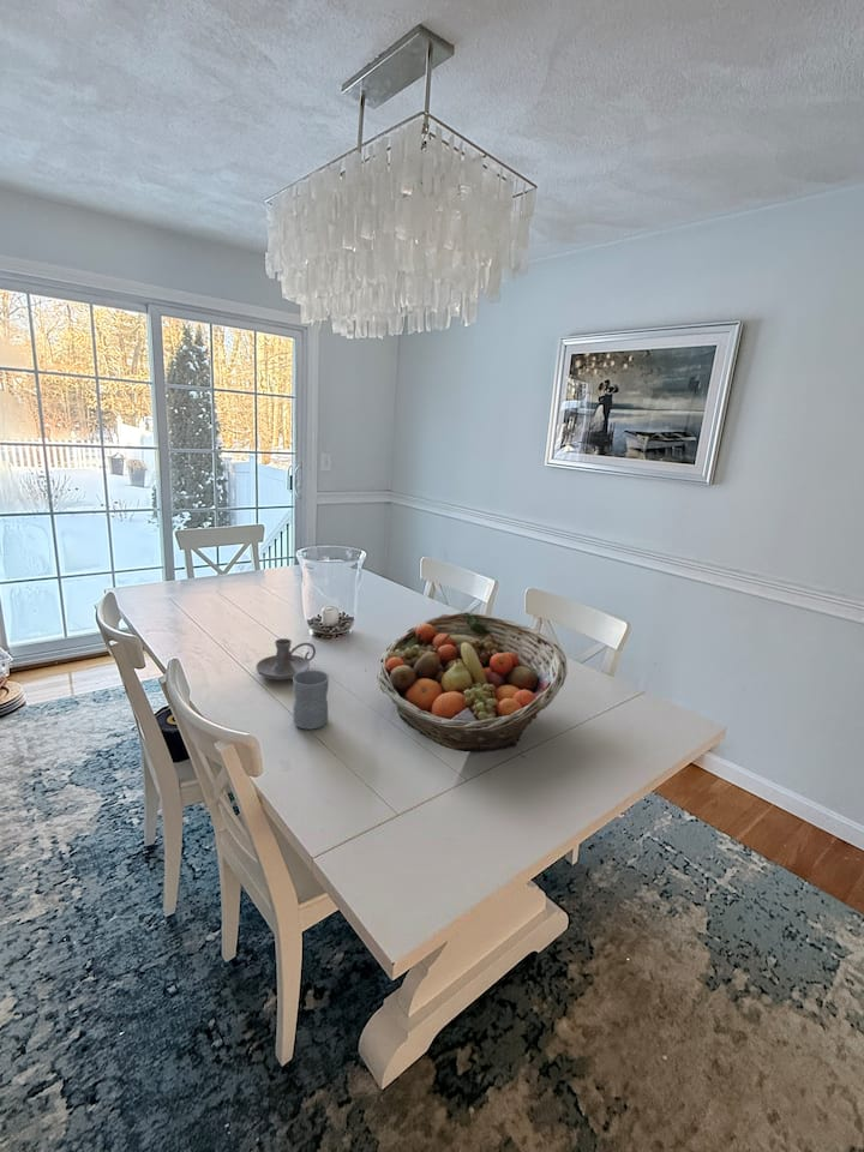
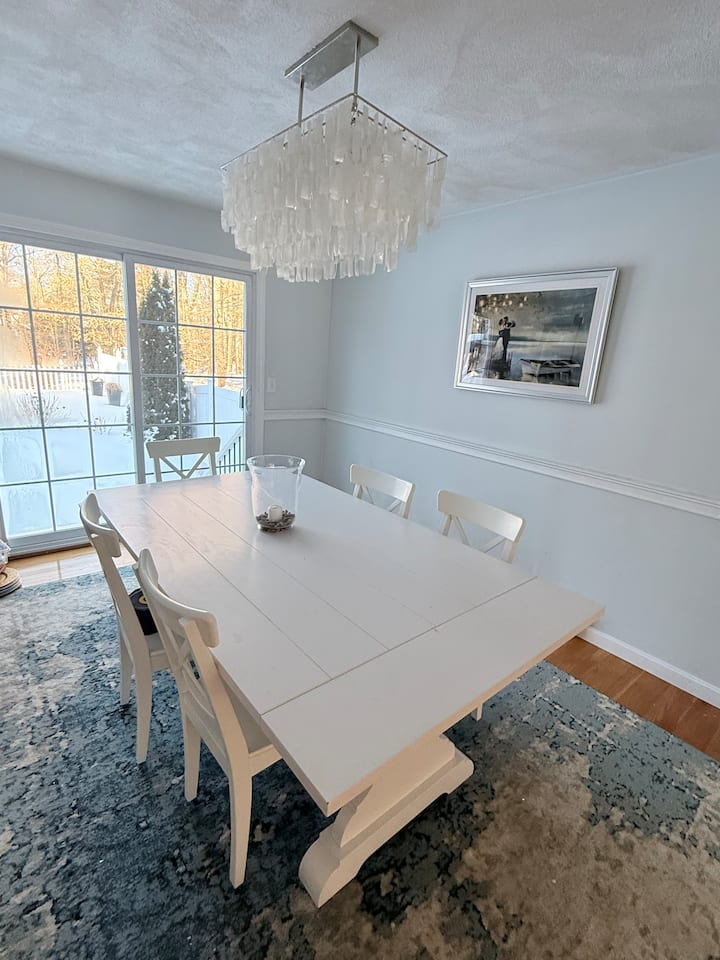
- mug [292,668,330,731]
- candle holder [254,637,317,682]
- fruit basket [376,611,568,754]
